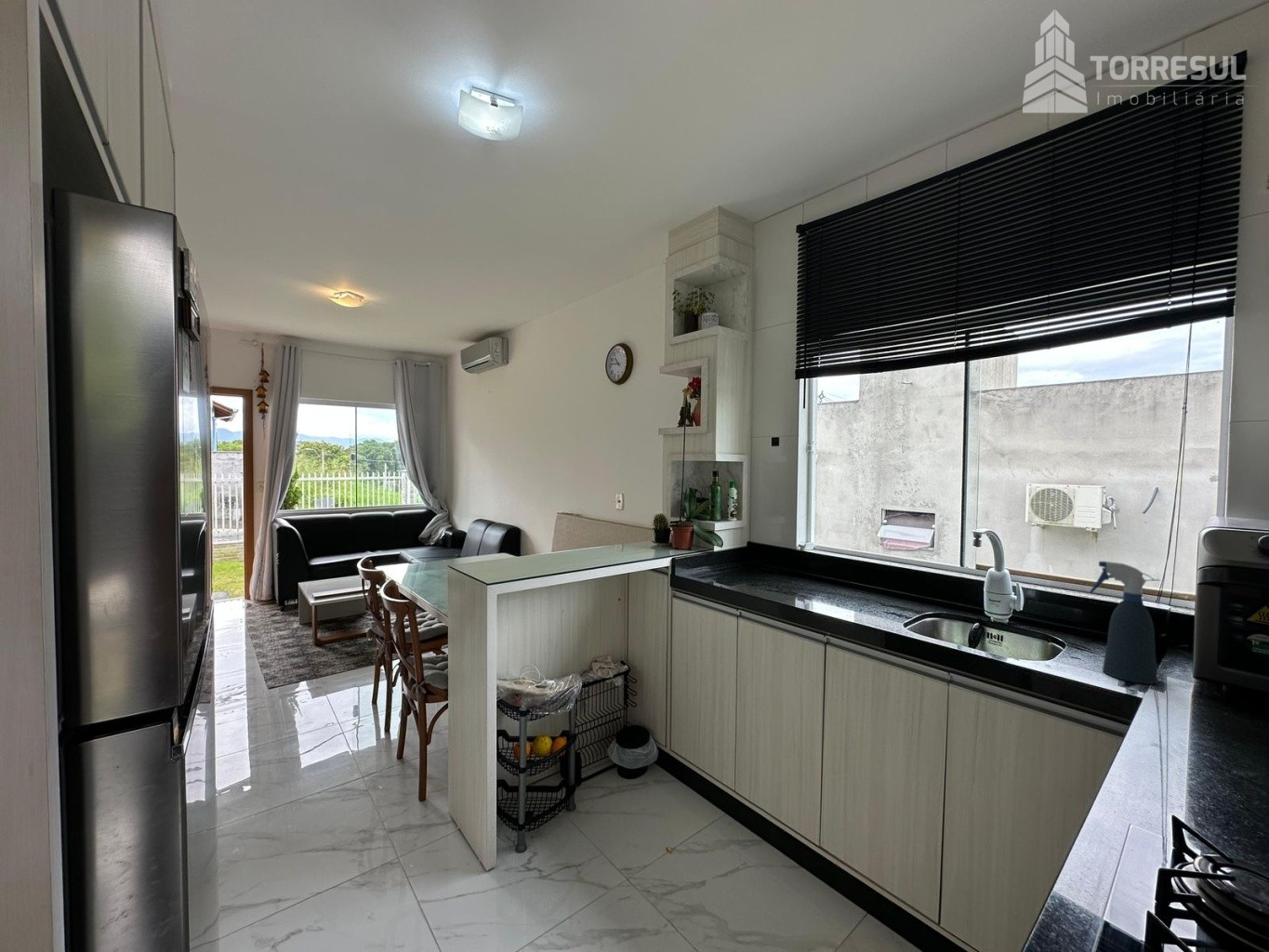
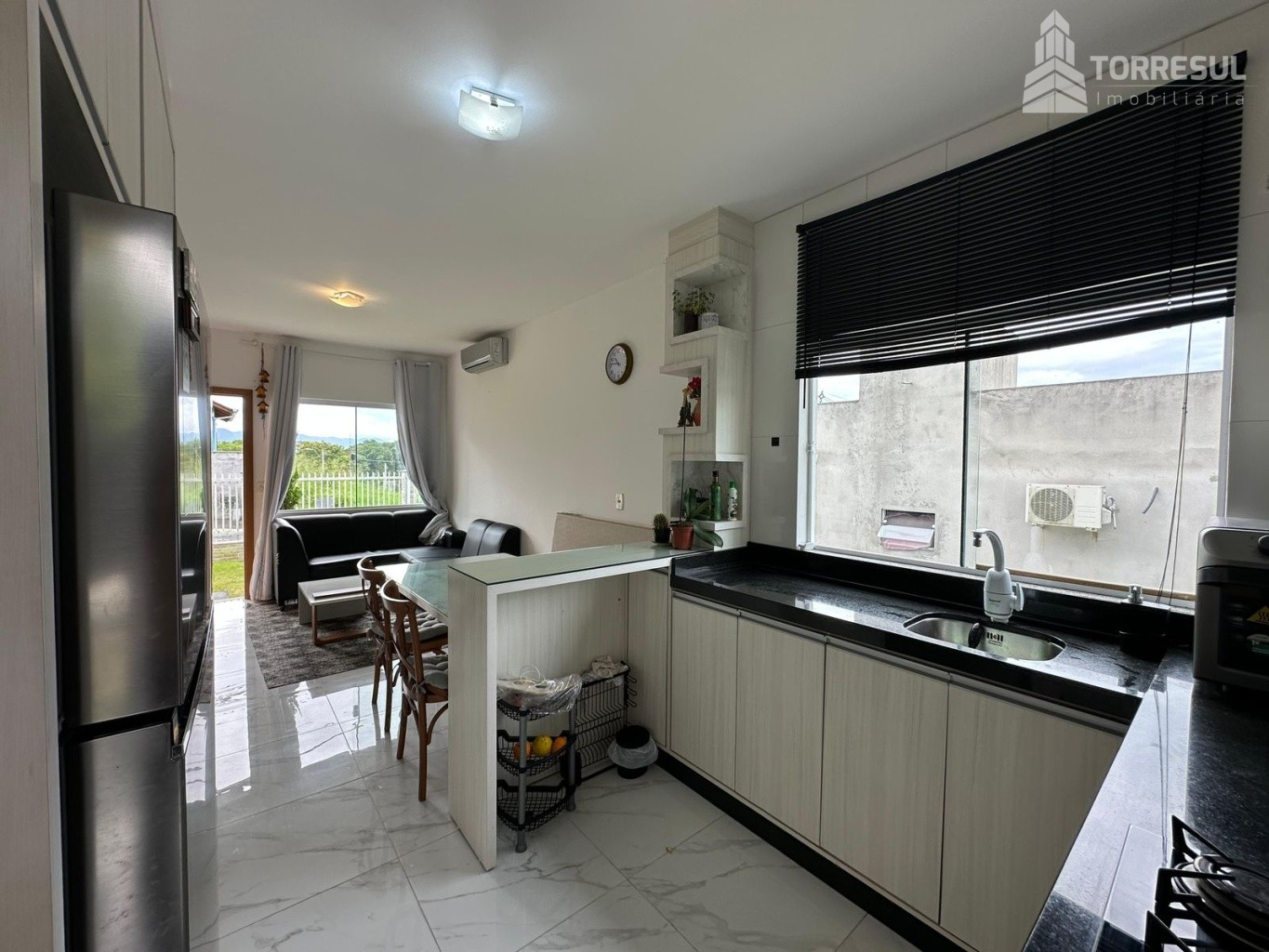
- spray bottle [1089,561,1161,685]
